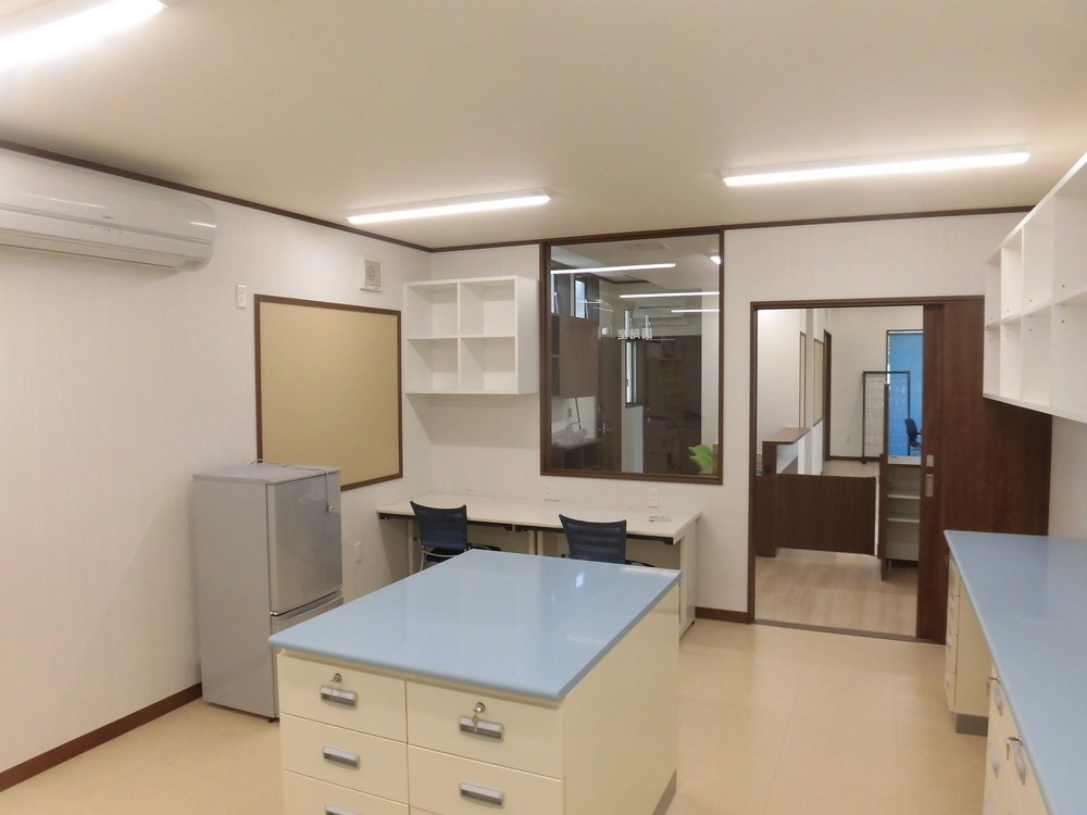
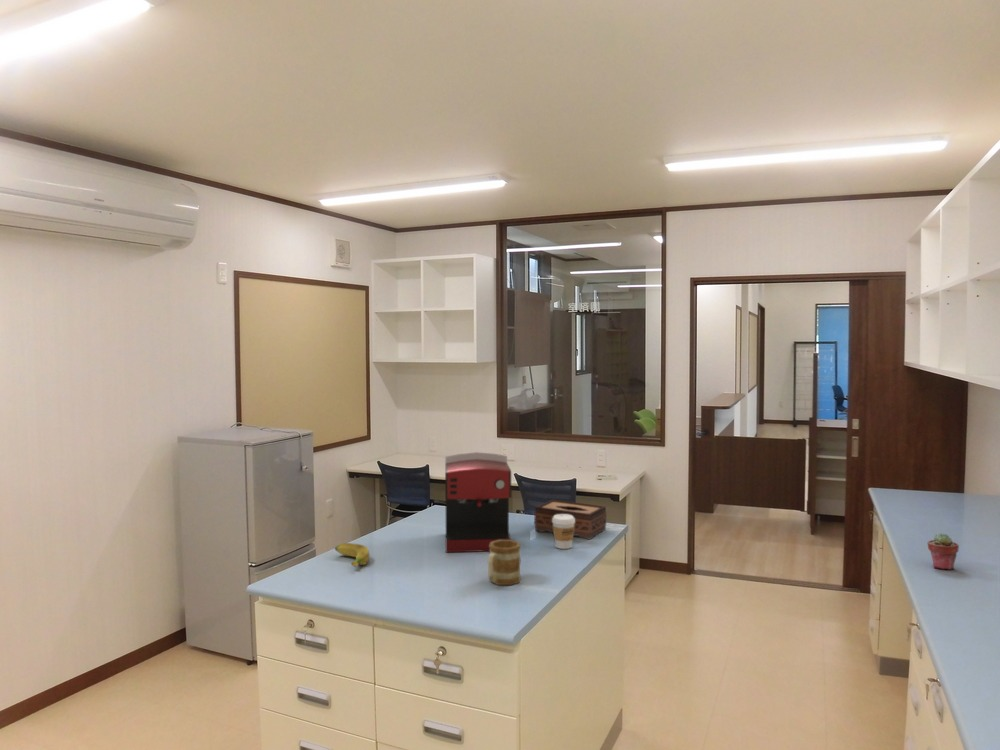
+ coffee cup [552,514,575,550]
+ tissue box [534,499,607,540]
+ banana [334,542,371,567]
+ mug [487,539,522,586]
+ coffee maker [444,451,512,553]
+ potted succulent [927,532,960,571]
